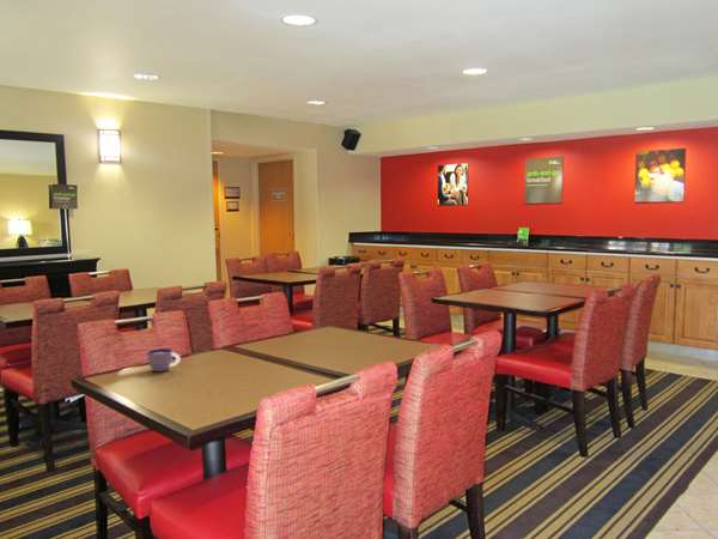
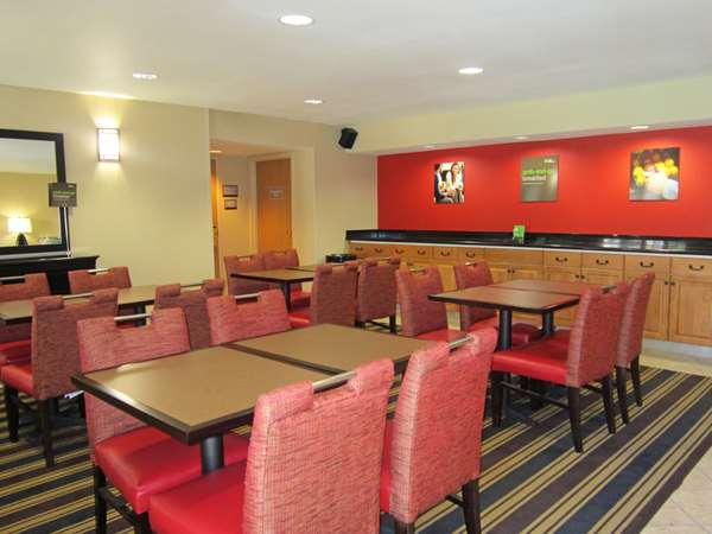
- cup [146,347,182,373]
